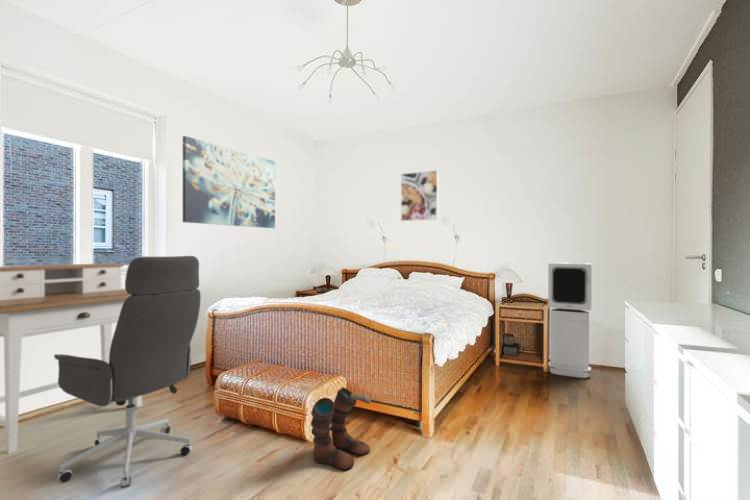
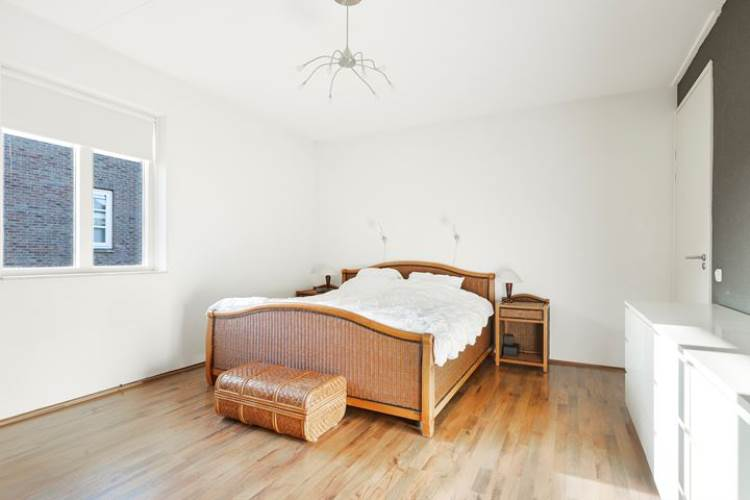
- boots [310,387,372,472]
- air purifier [547,261,593,379]
- wall art [182,135,276,229]
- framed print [400,169,440,222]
- desk [0,262,143,454]
- office chair [53,255,202,489]
